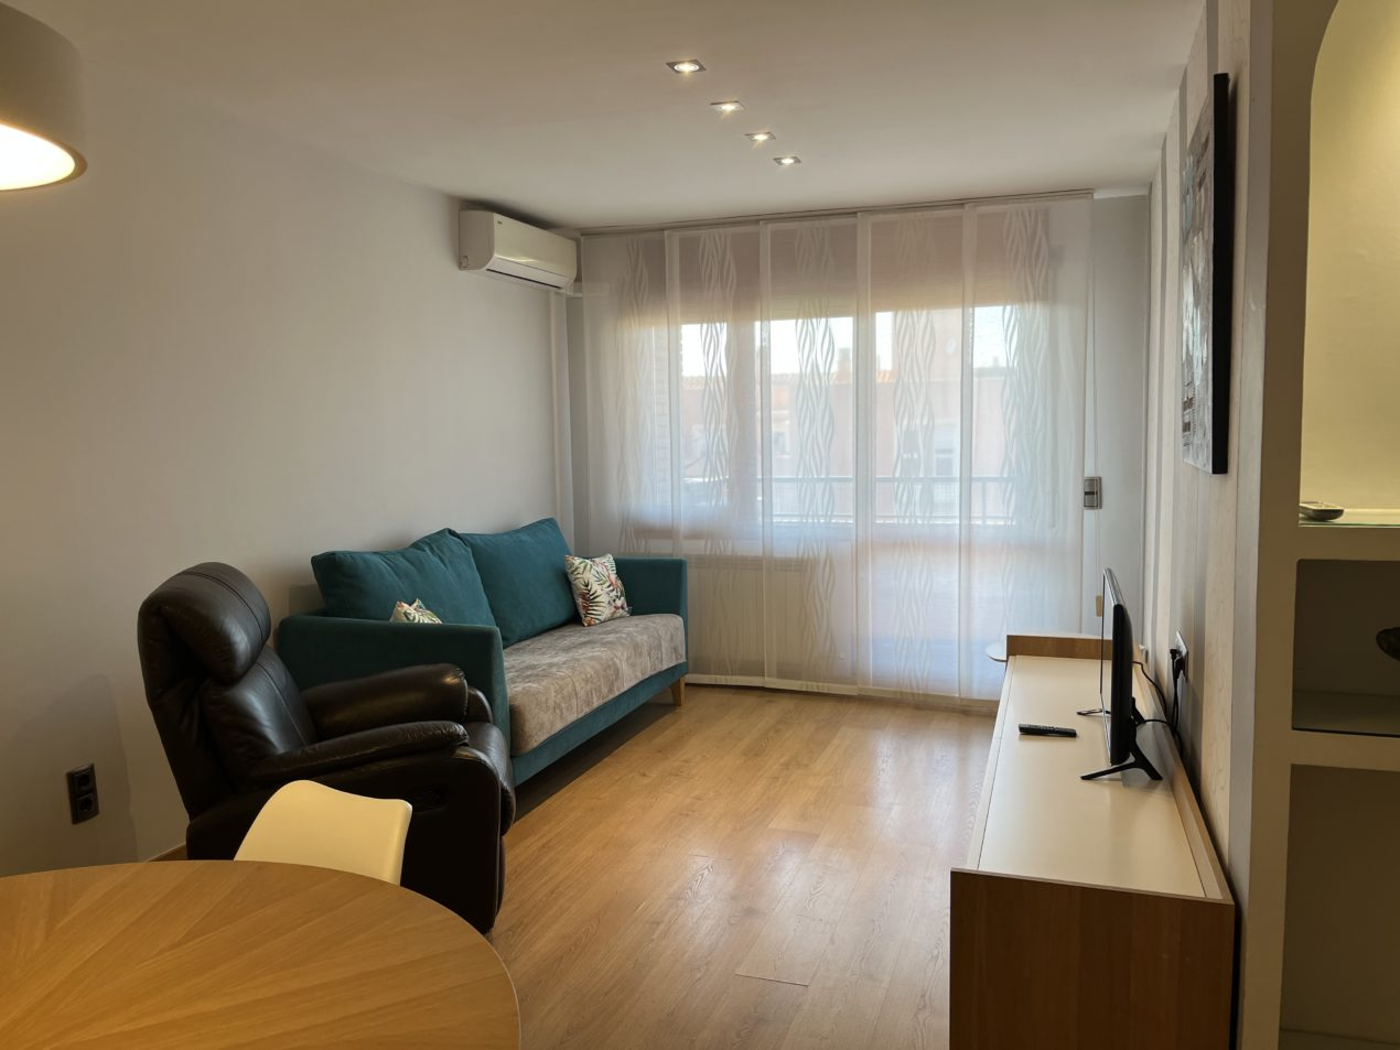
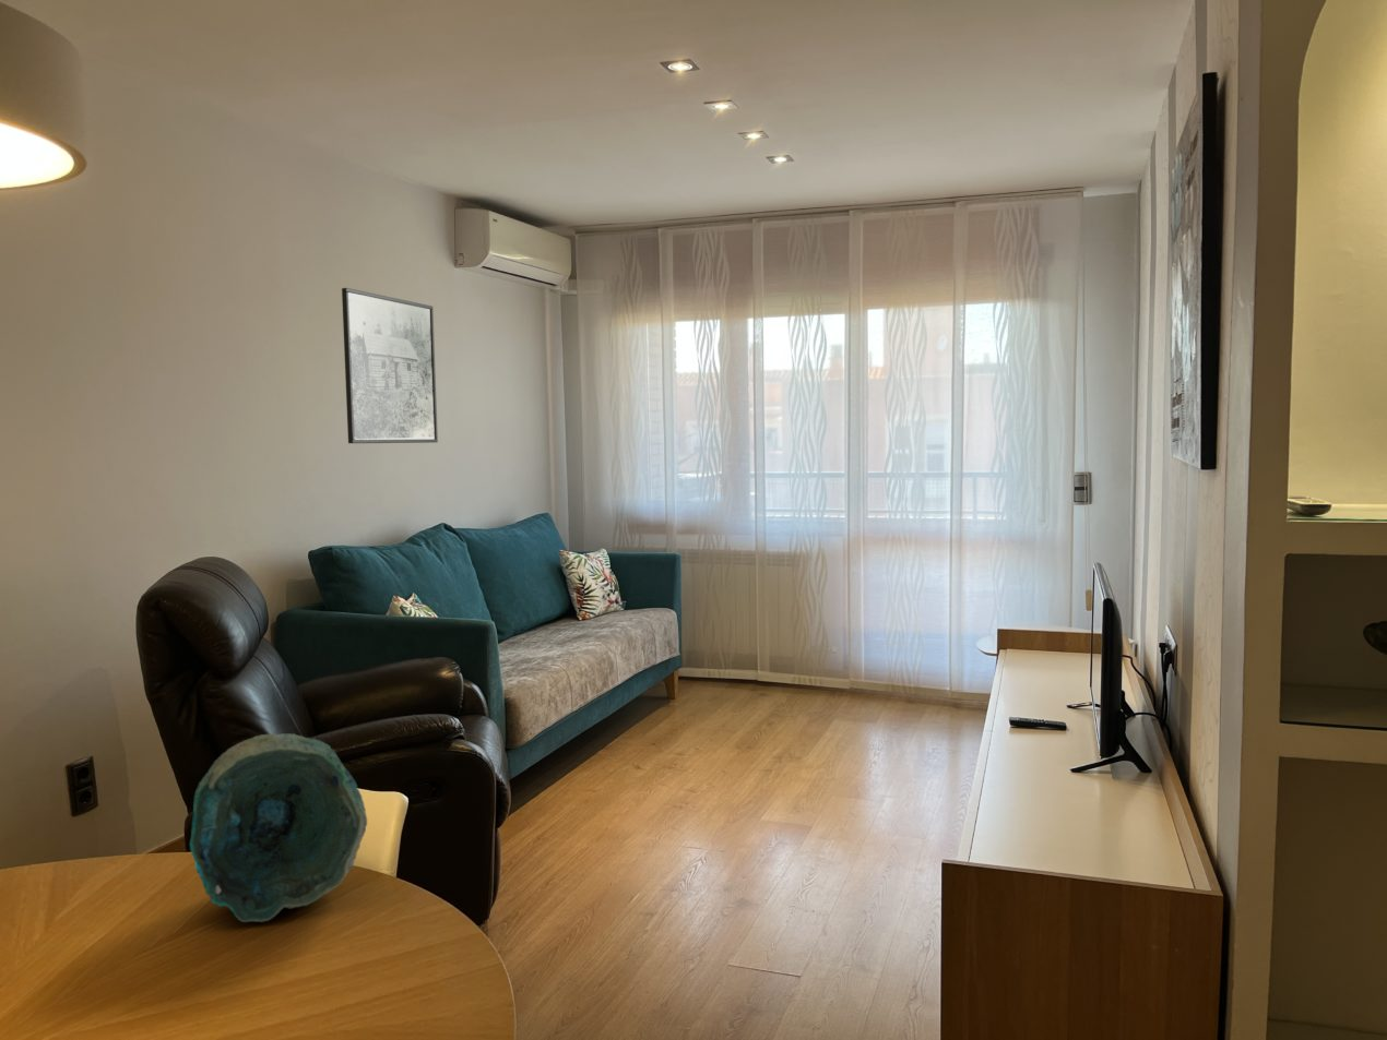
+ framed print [341,287,439,445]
+ decorative bowl [189,732,368,923]
